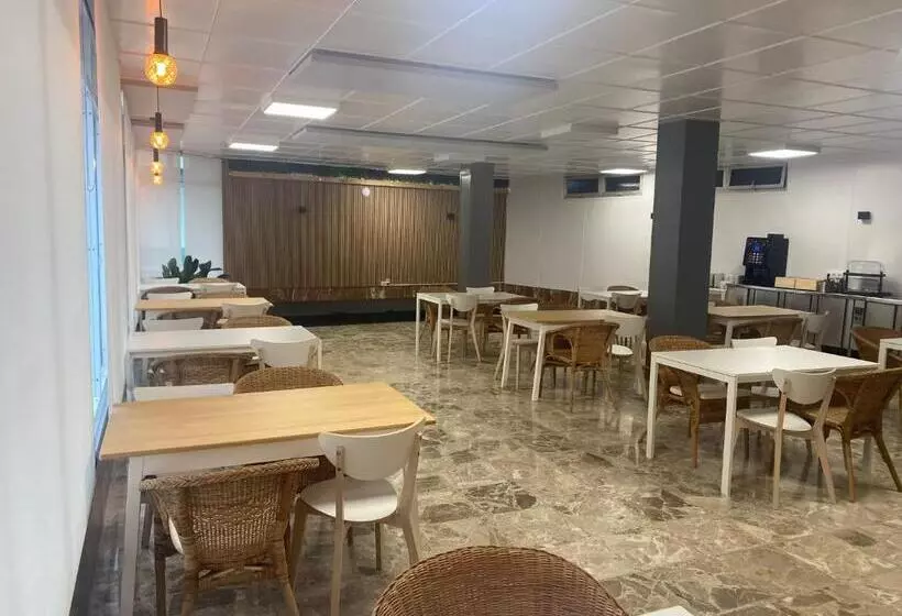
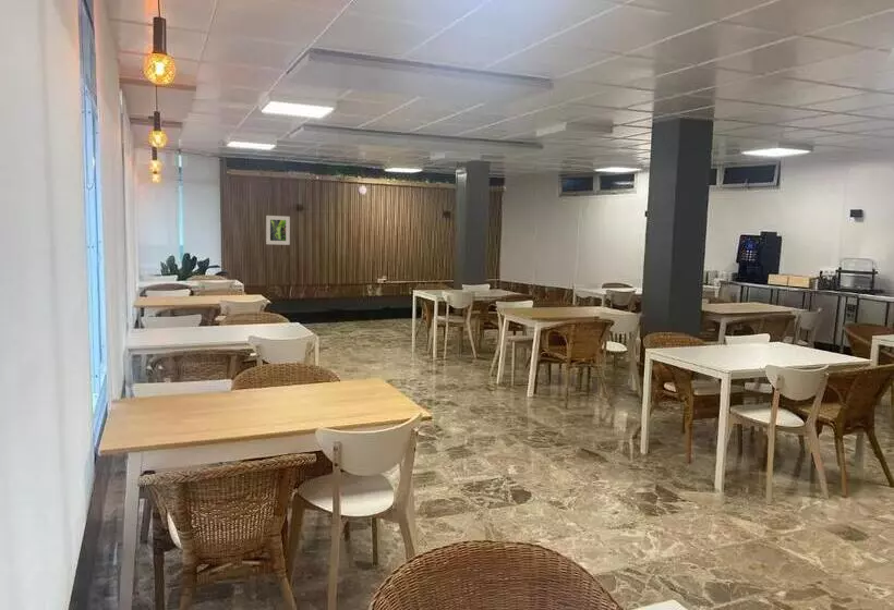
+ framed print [265,215,291,246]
